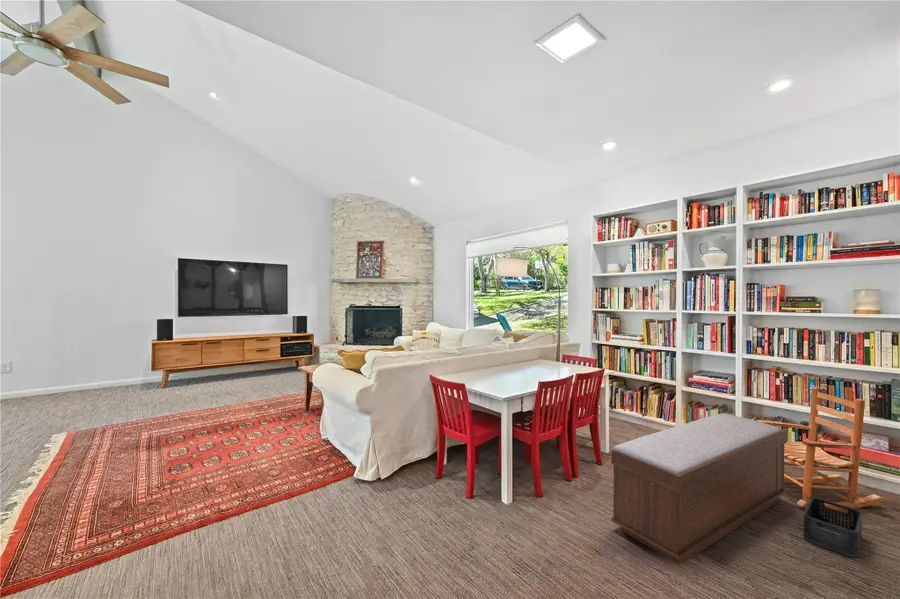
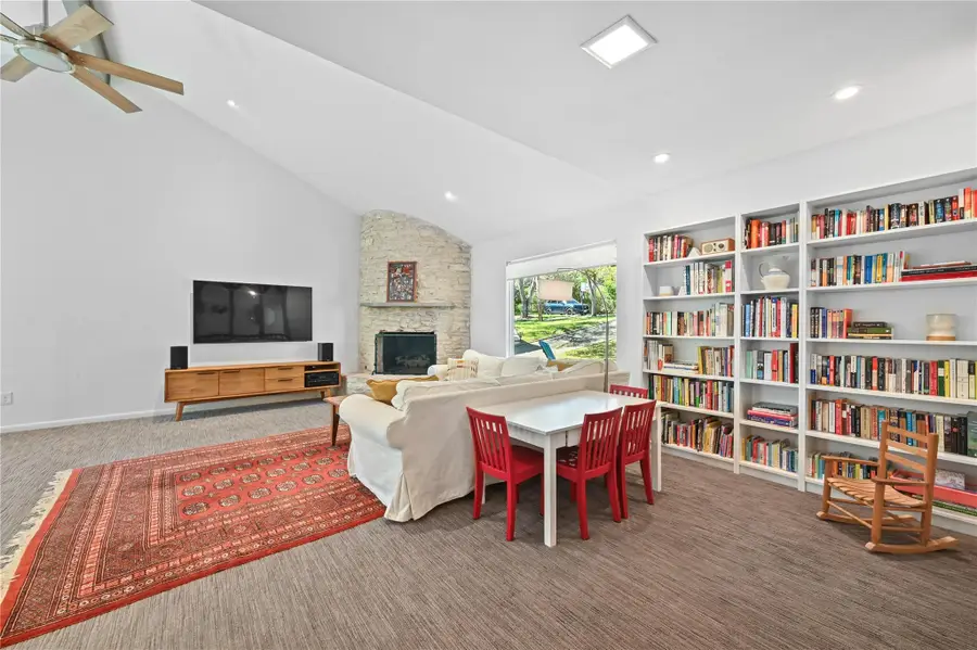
- bench [610,413,788,566]
- storage bin [803,496,863,558]
